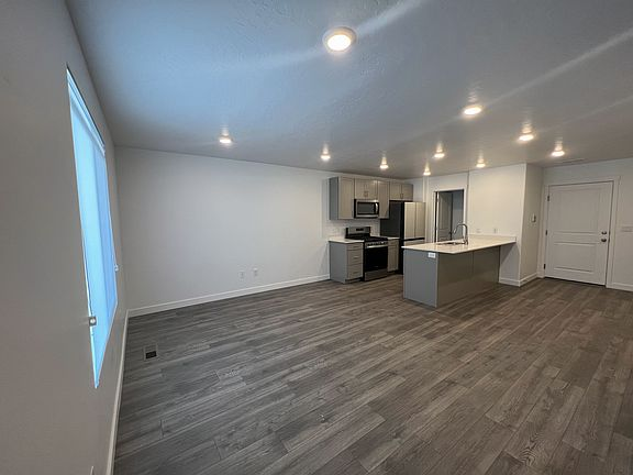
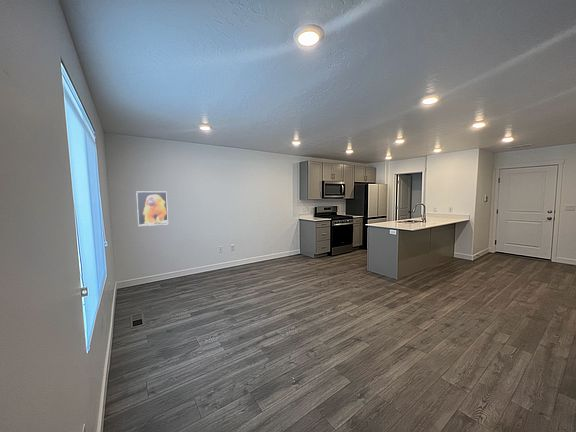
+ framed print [135,191,169,227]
